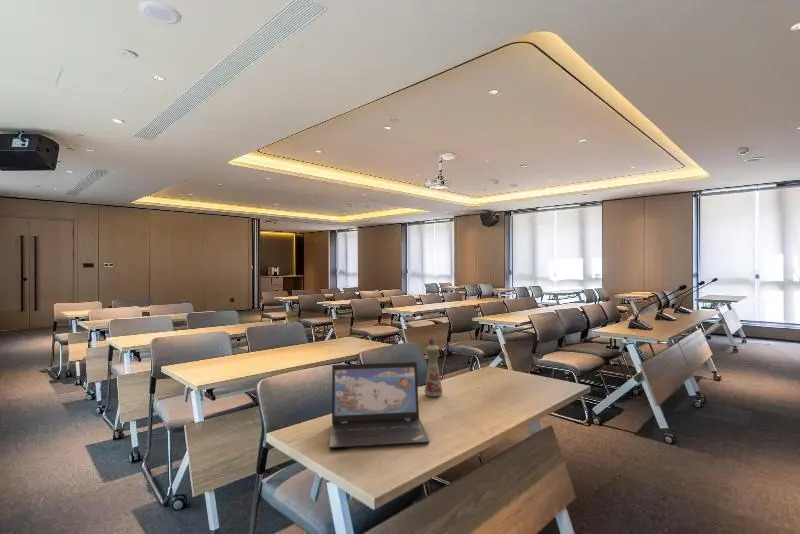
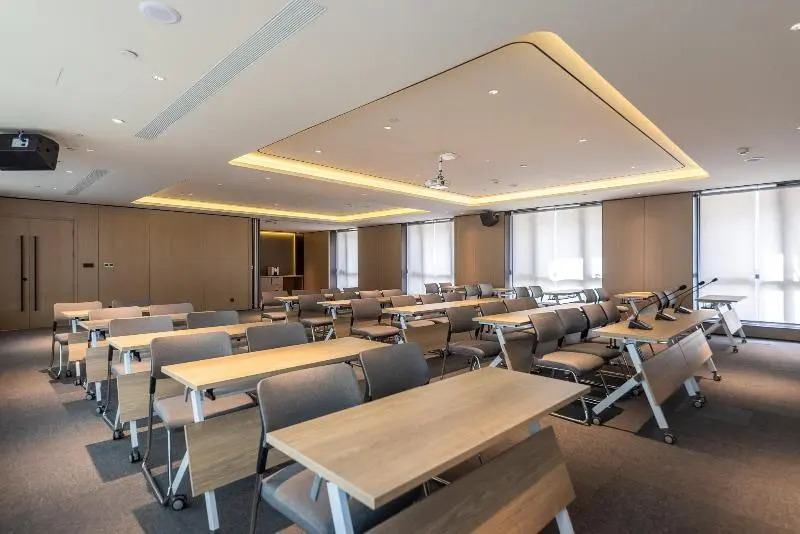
- laptop [328,361,431,449]
- bottle [424,336,444,398]
